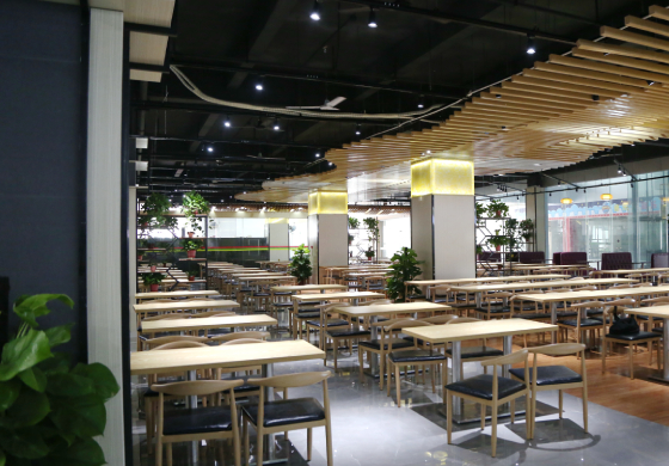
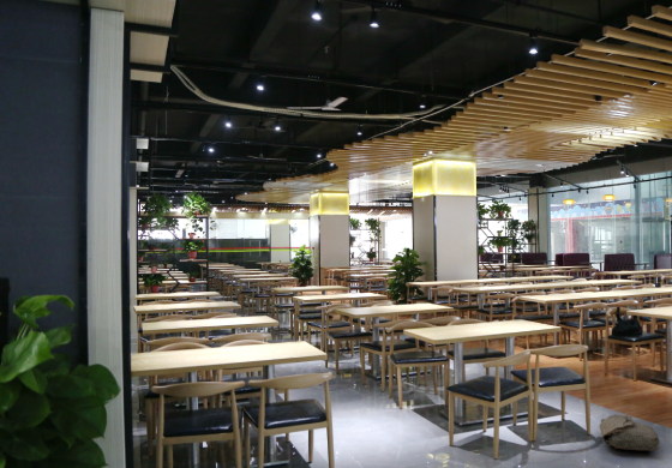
+ bag [598,413,661,452]
